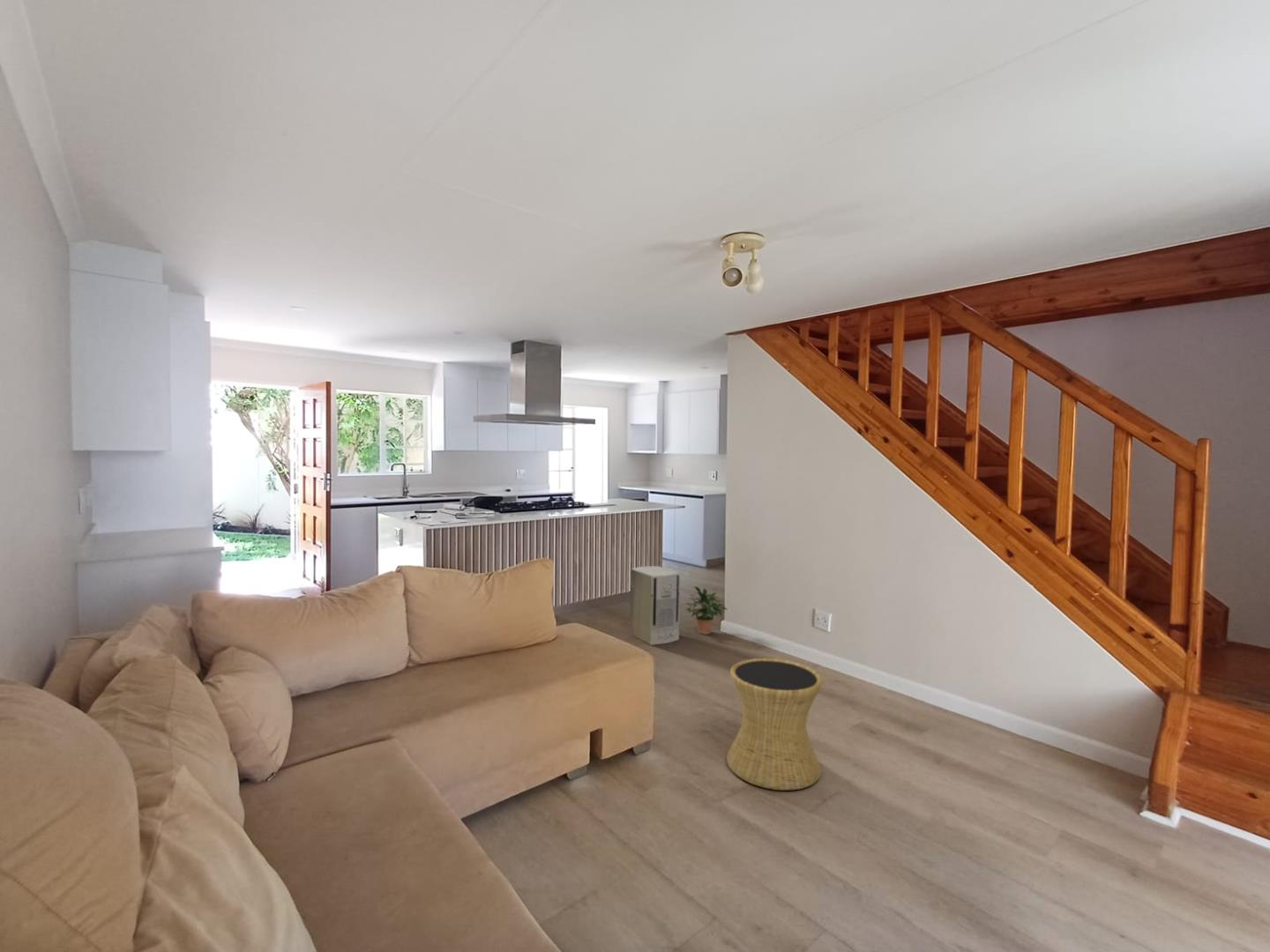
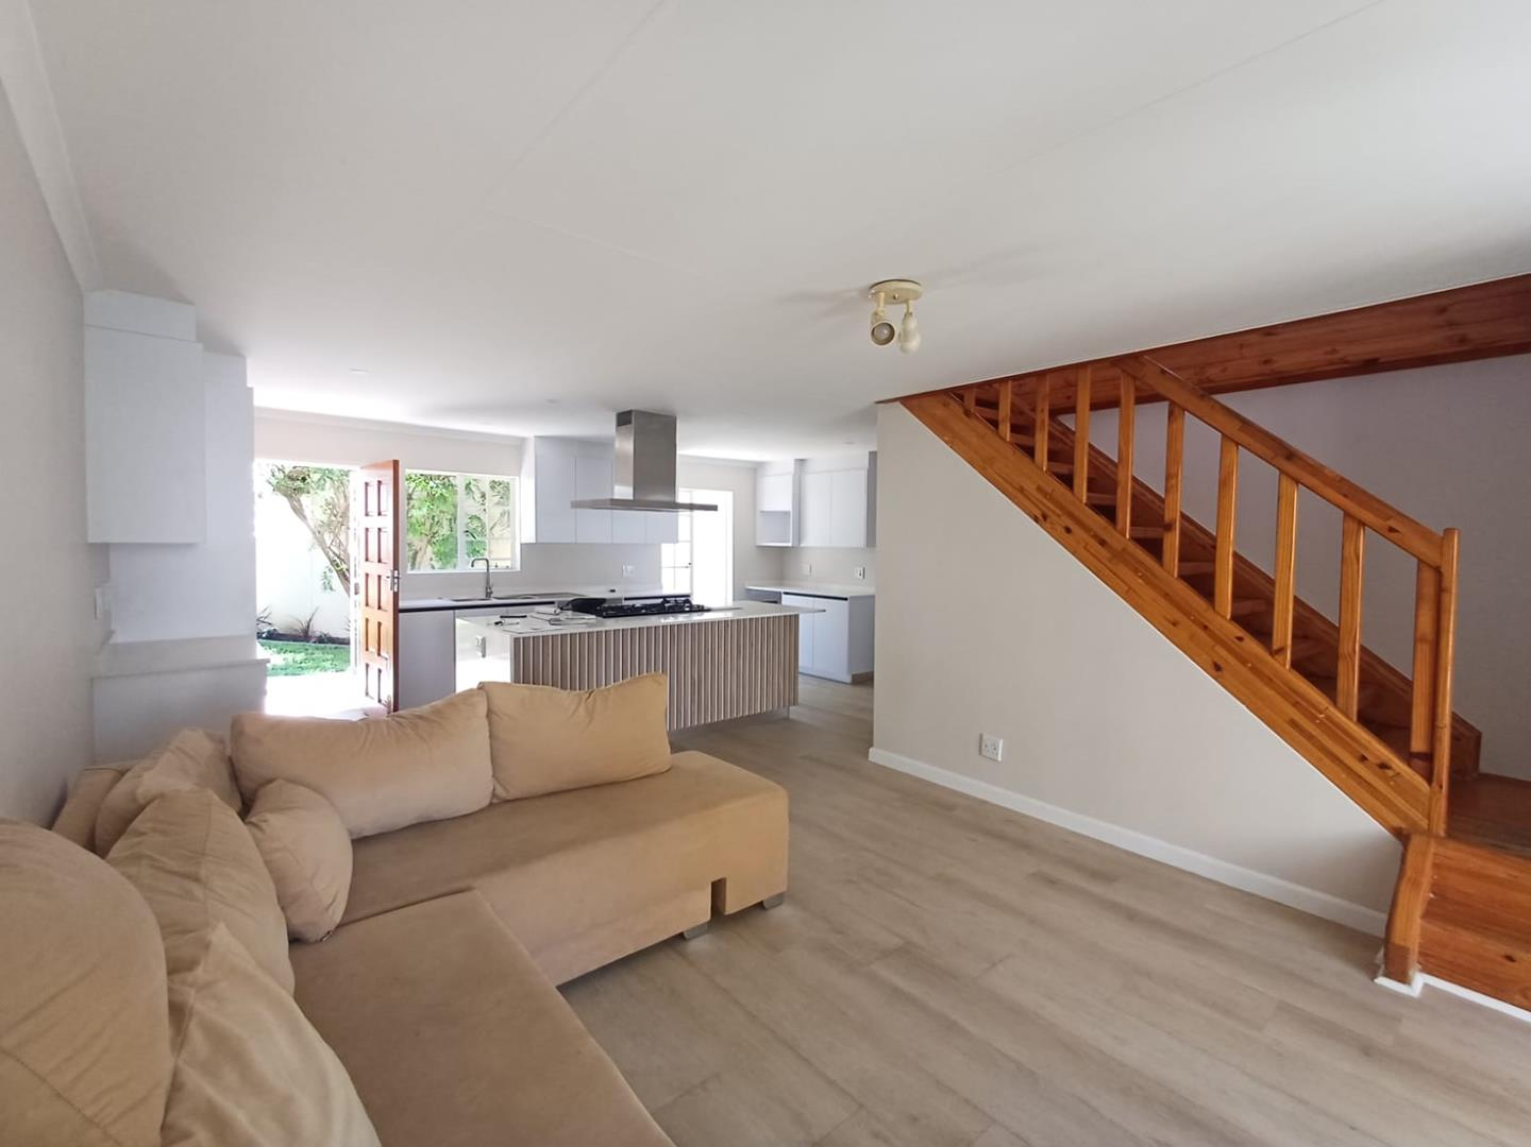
- air purifier [629,565,681,646]
- potted plant [684,586,728,635]
- side table [726,658,824,791]
